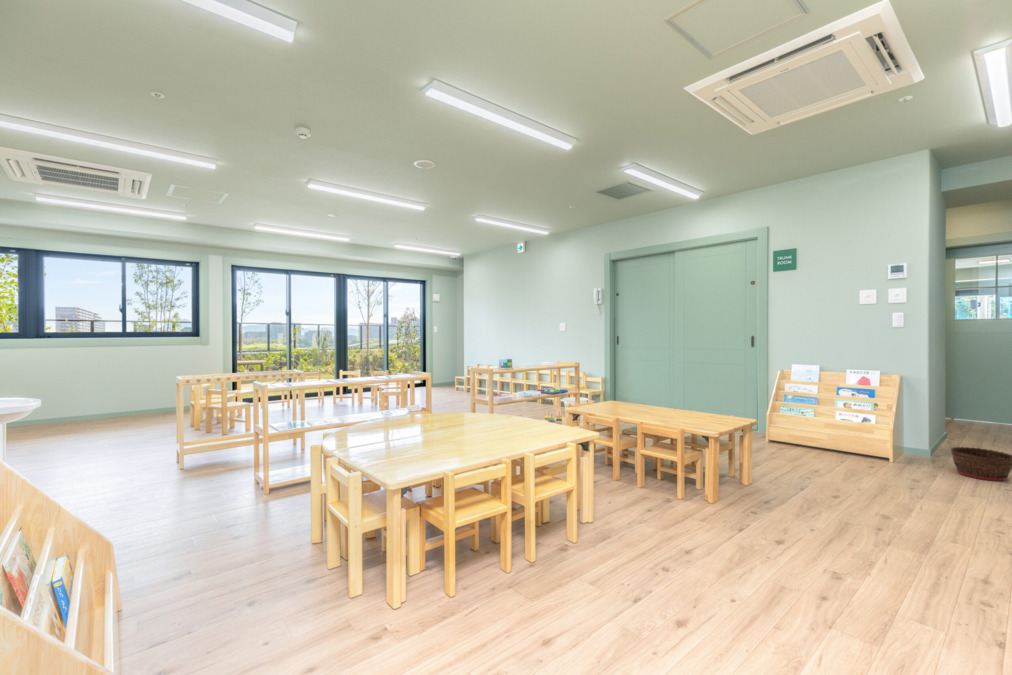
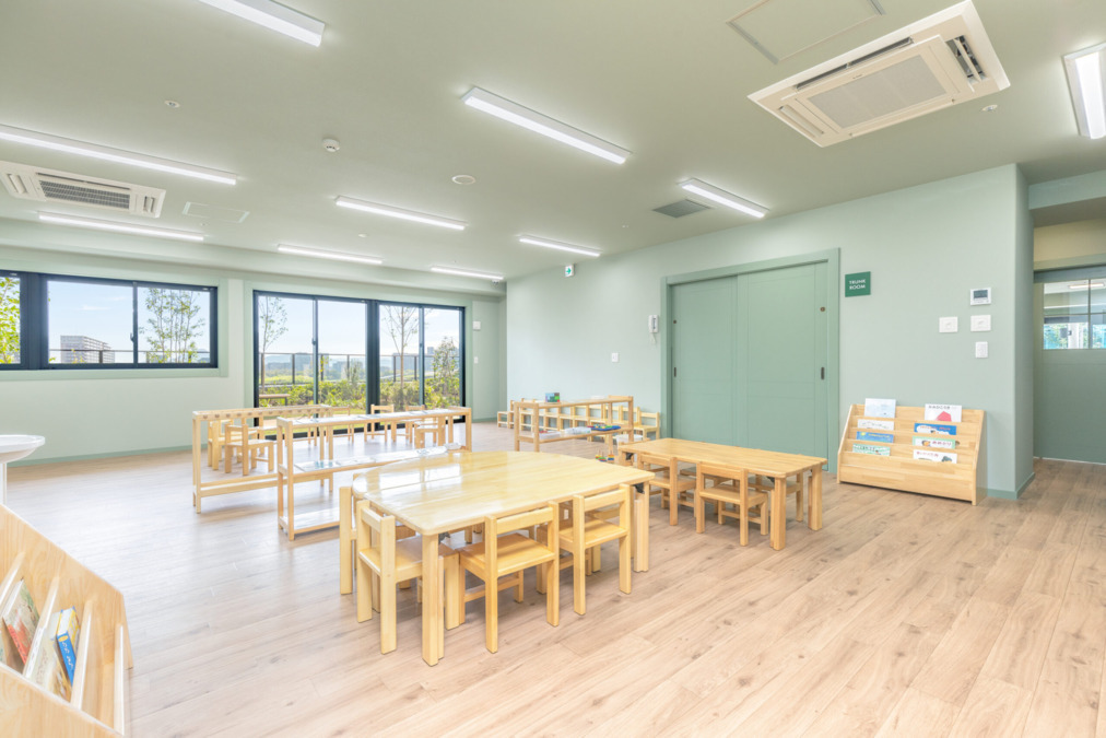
- basket [950,446,1012,482]
